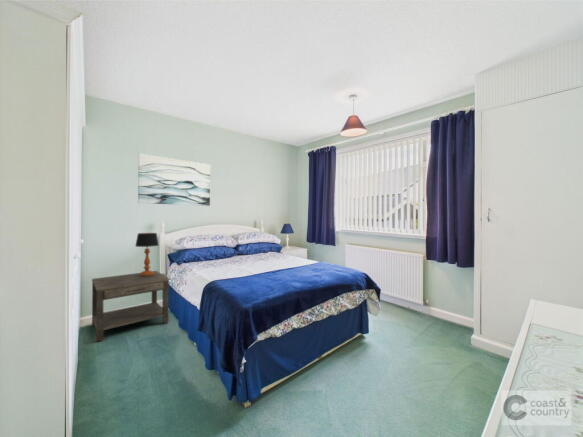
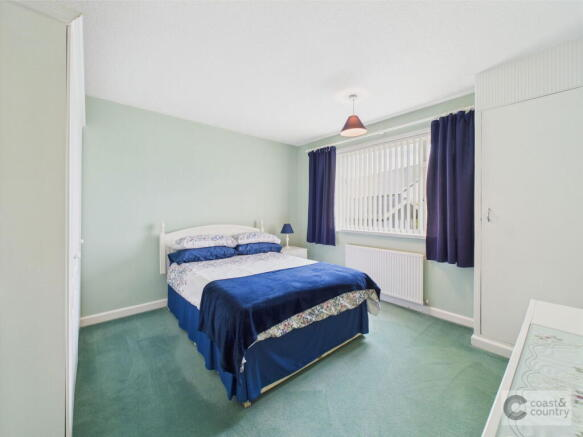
- side table [91,270,170,343]
- table lamp [134,232,160,276]
- wall art [137,152,211,207]
